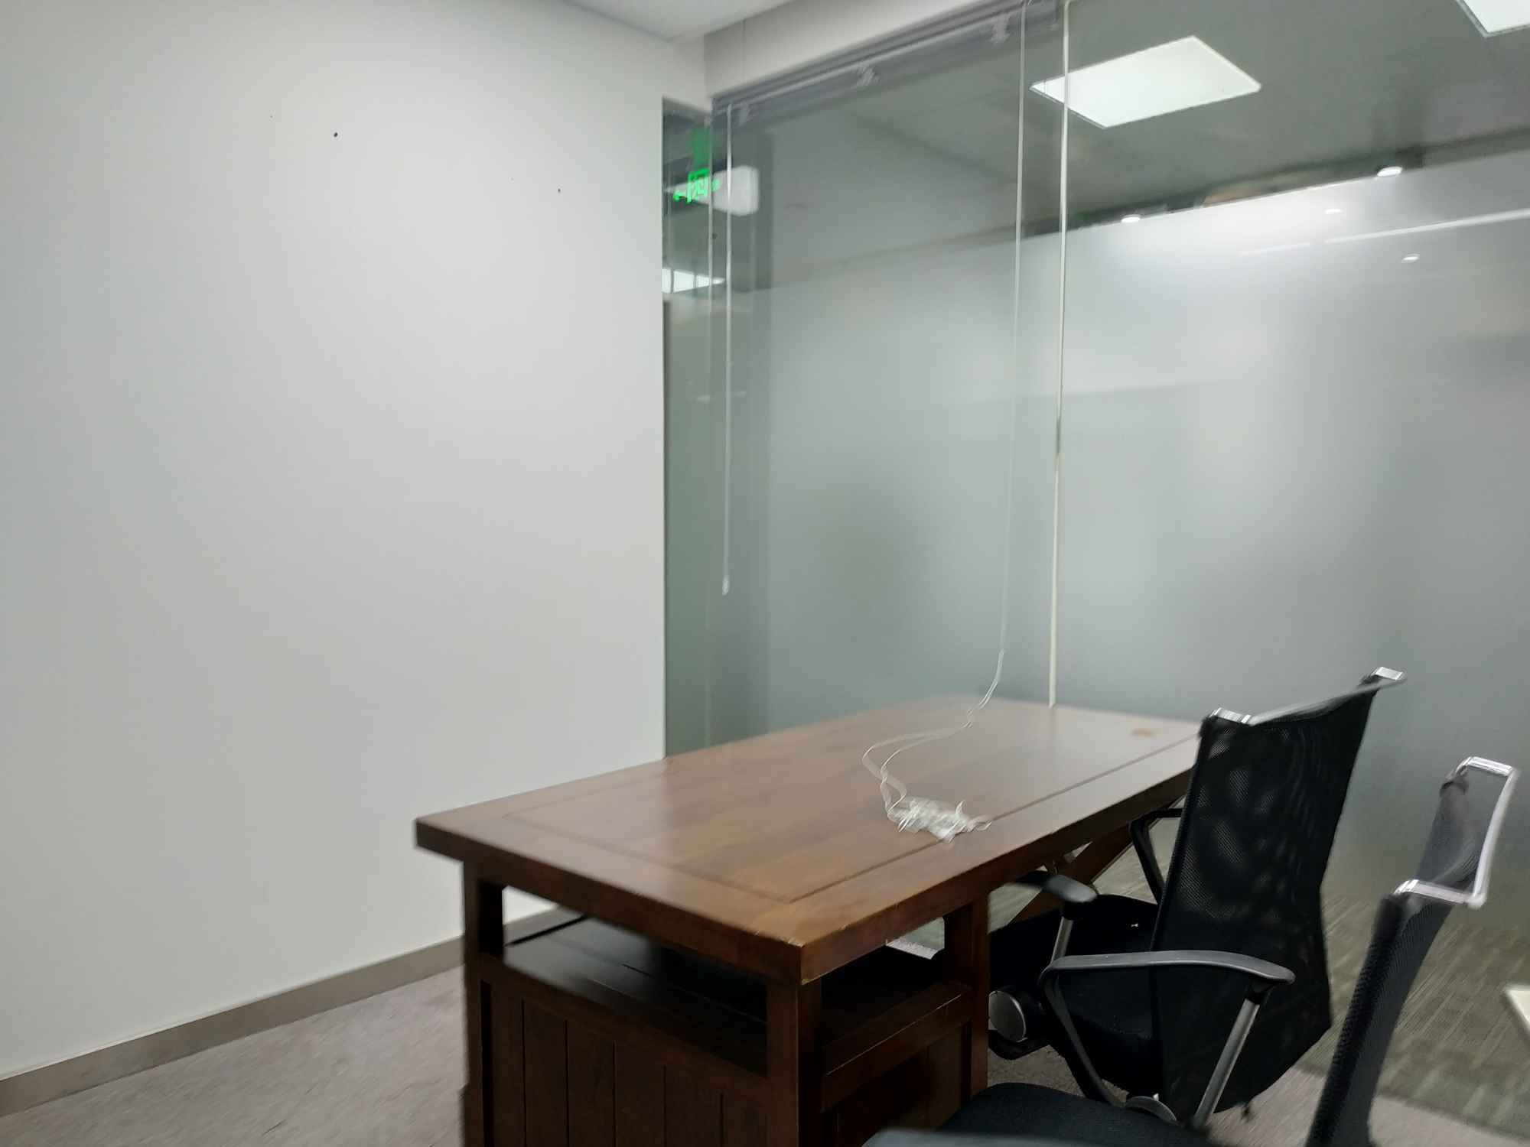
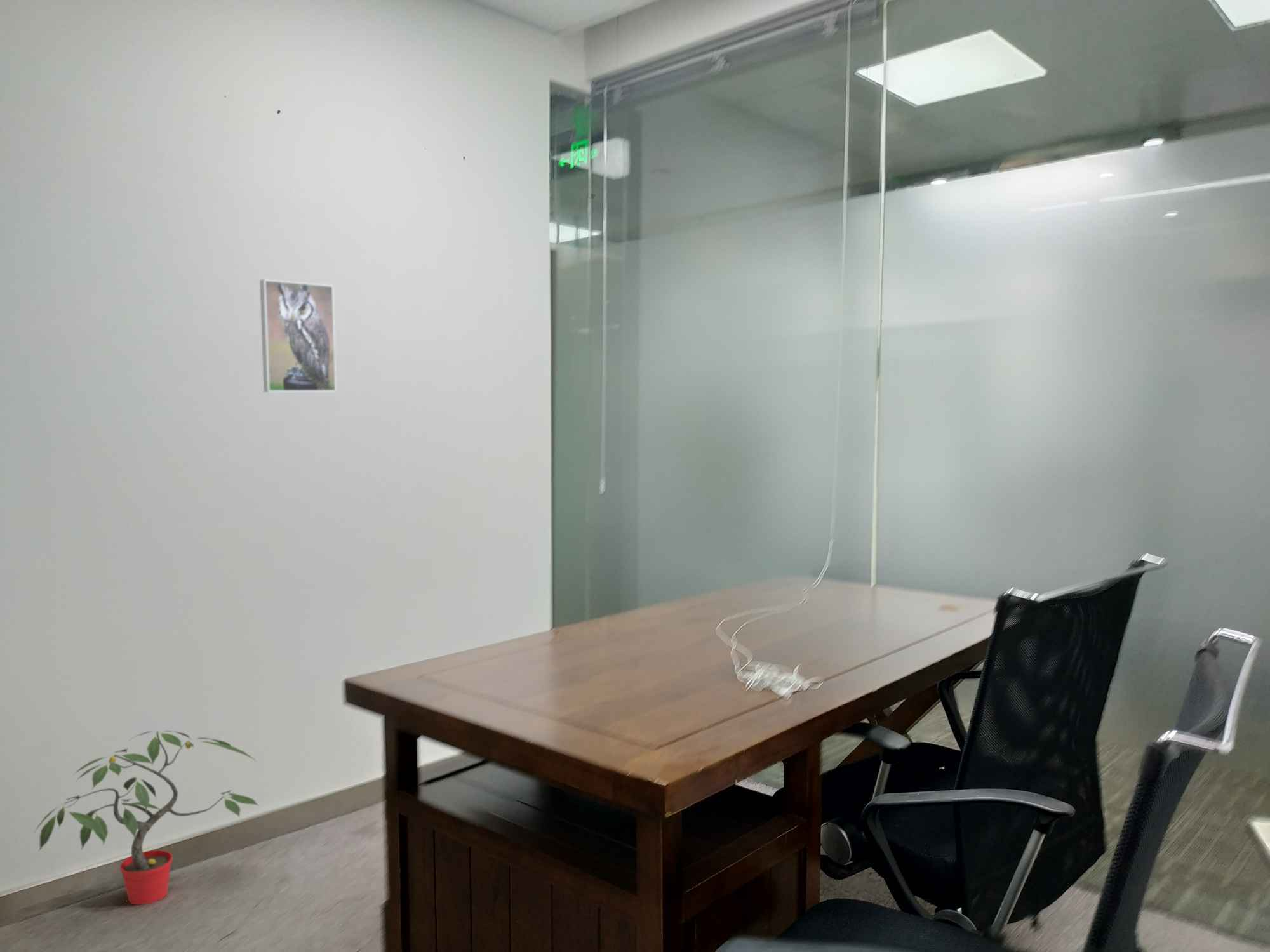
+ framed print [259,279,337,392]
+ potted plant [34,730,260,906]
